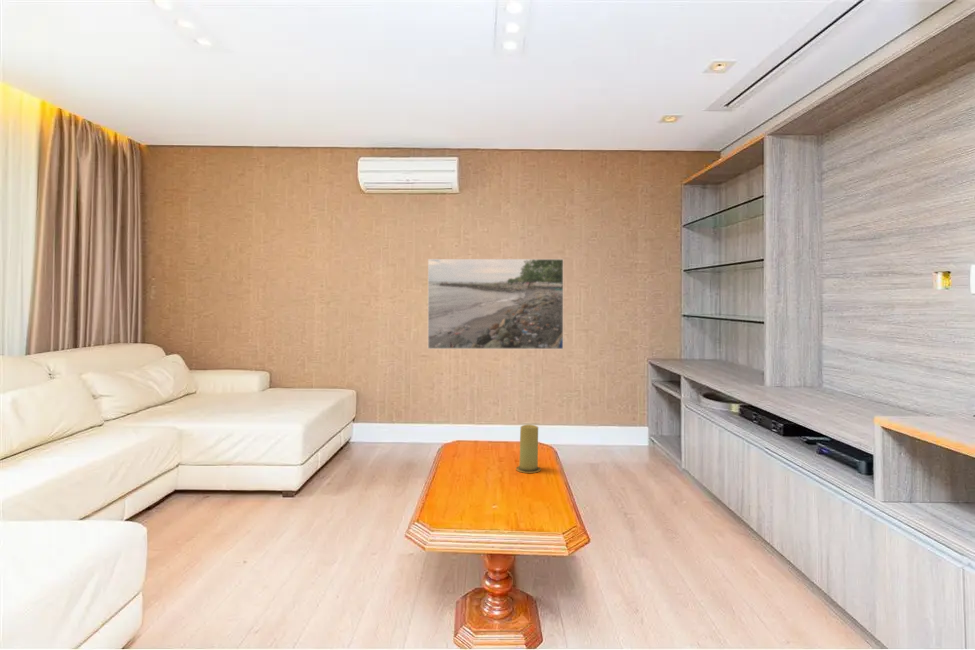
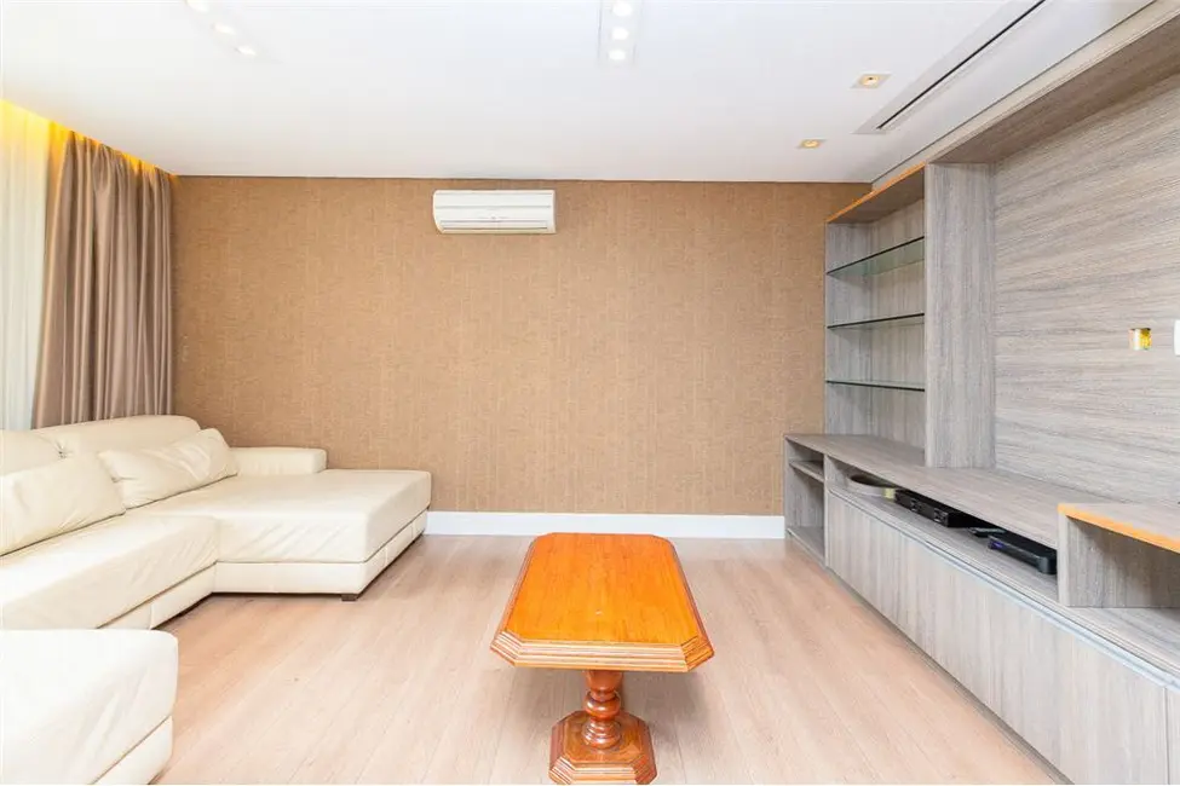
- candle [515,423,542,474]
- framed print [427,258,564,350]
